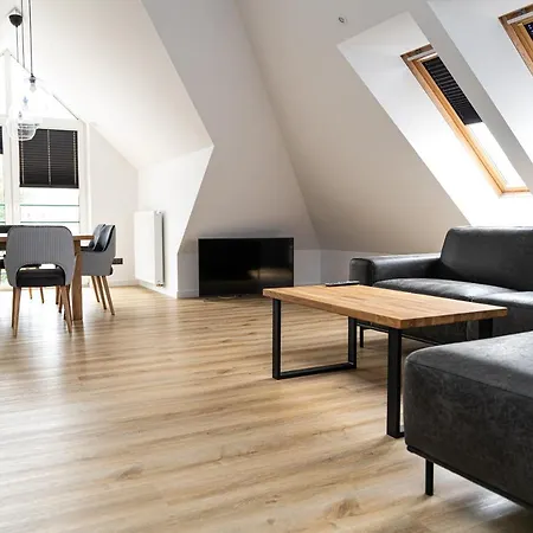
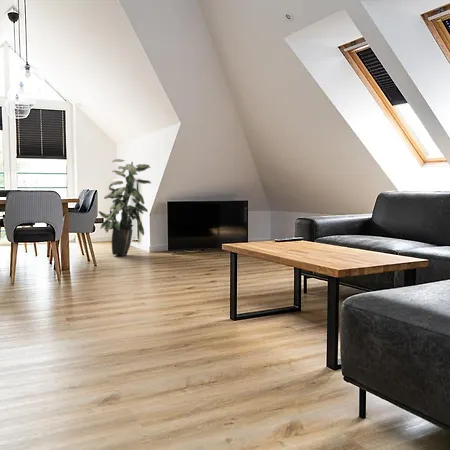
+ indoor plant [97,158,152,257]
